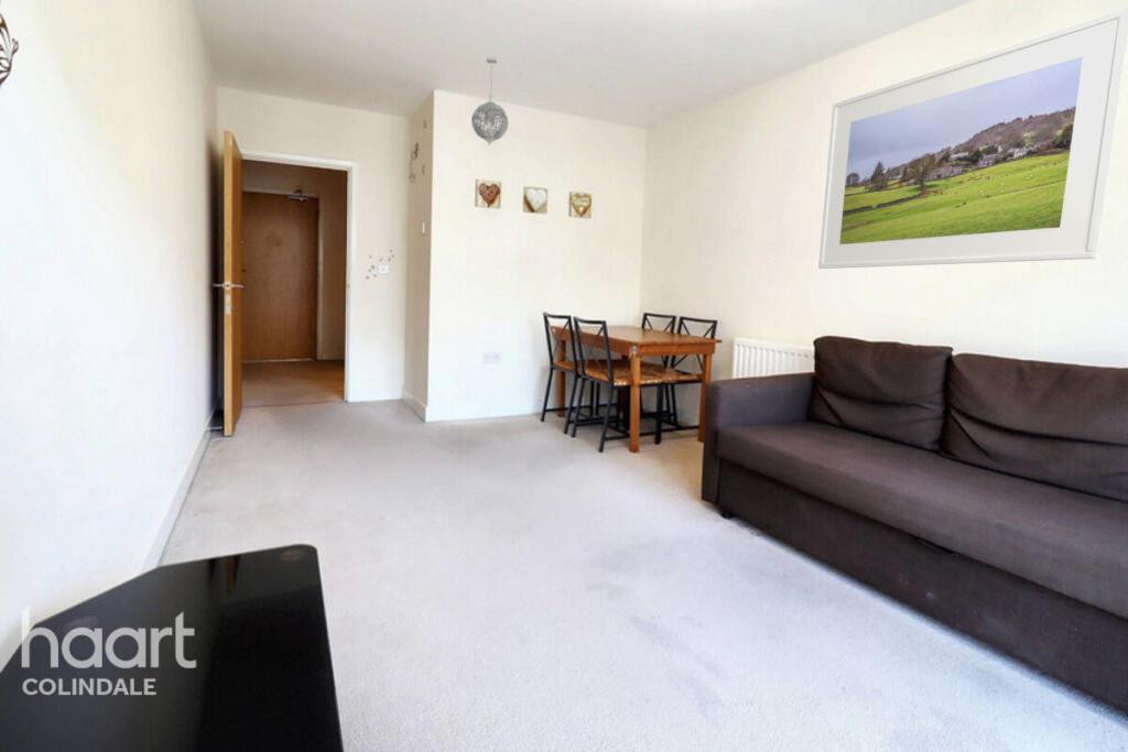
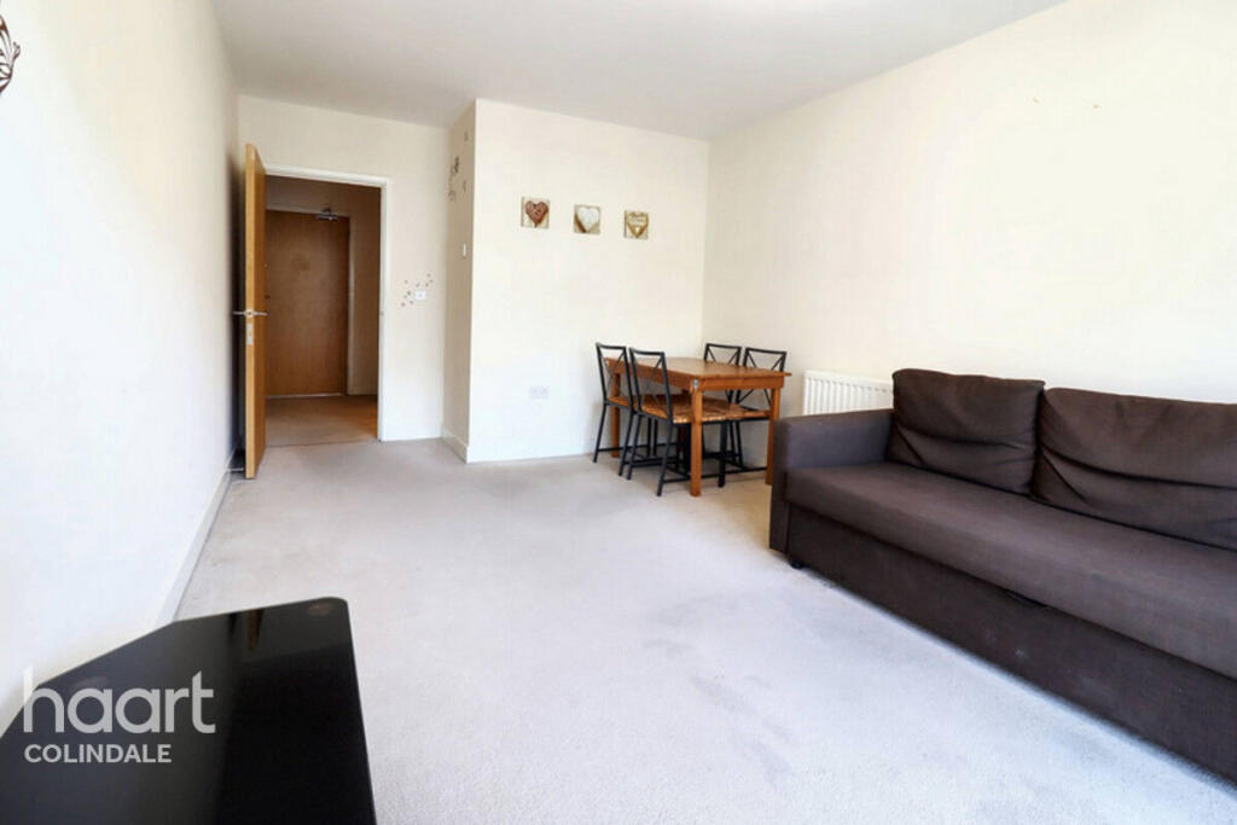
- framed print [817,7,1128,270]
- pendant light [470,55,510,148]
